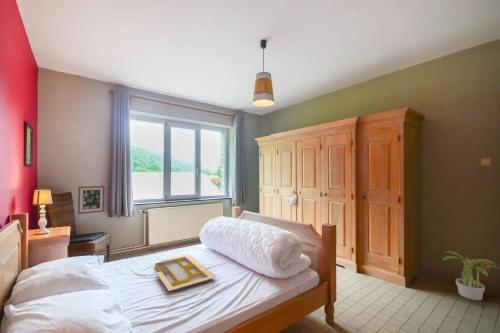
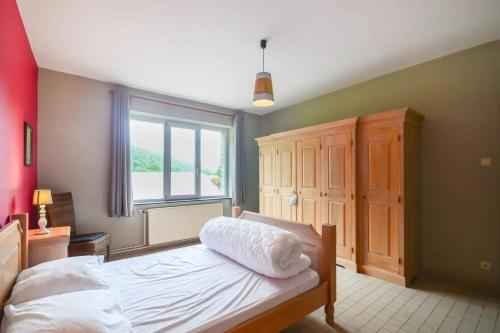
- wall art [77,185,105,215]
- potted plant [442,250,500,301]
- serving tray [154,253,218,292]
